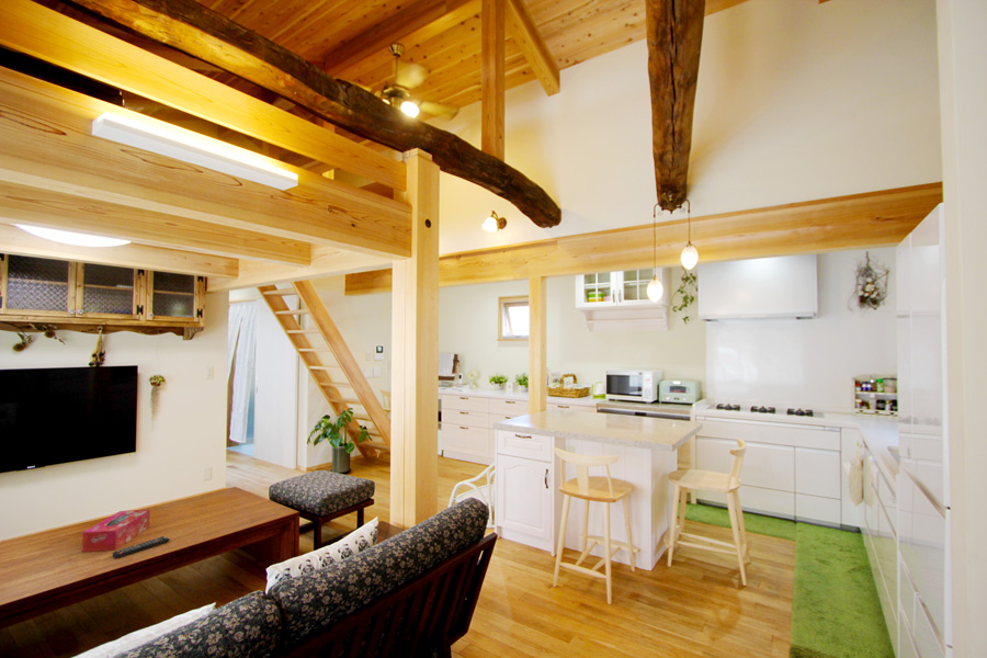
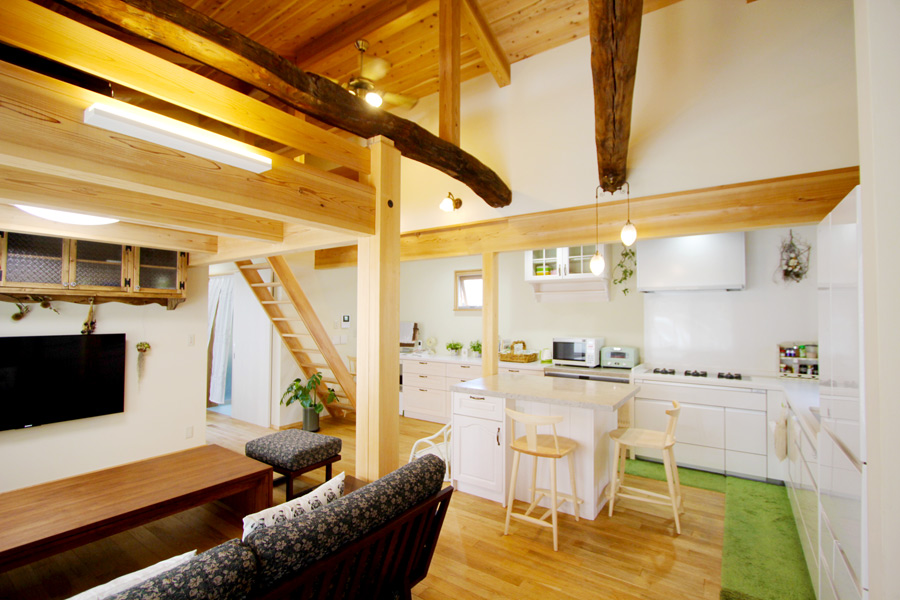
- tissue box [81,509,151,553]
- remote control [112,535,171,559]
